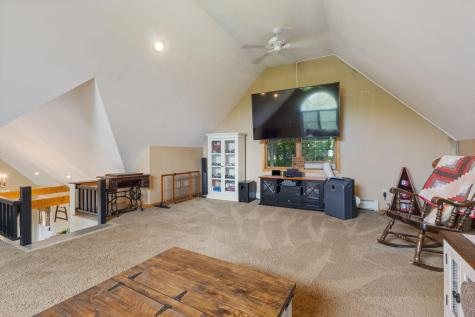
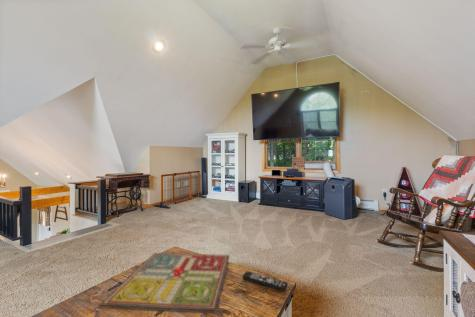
+ gameboard [97,252,230,315]
+ remote control [241,270,289,292]
